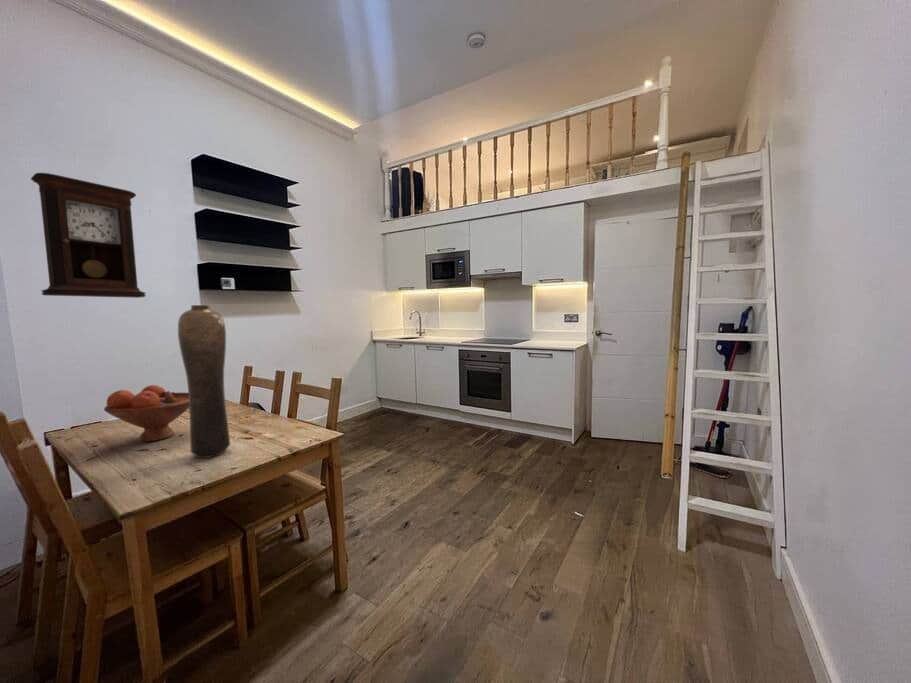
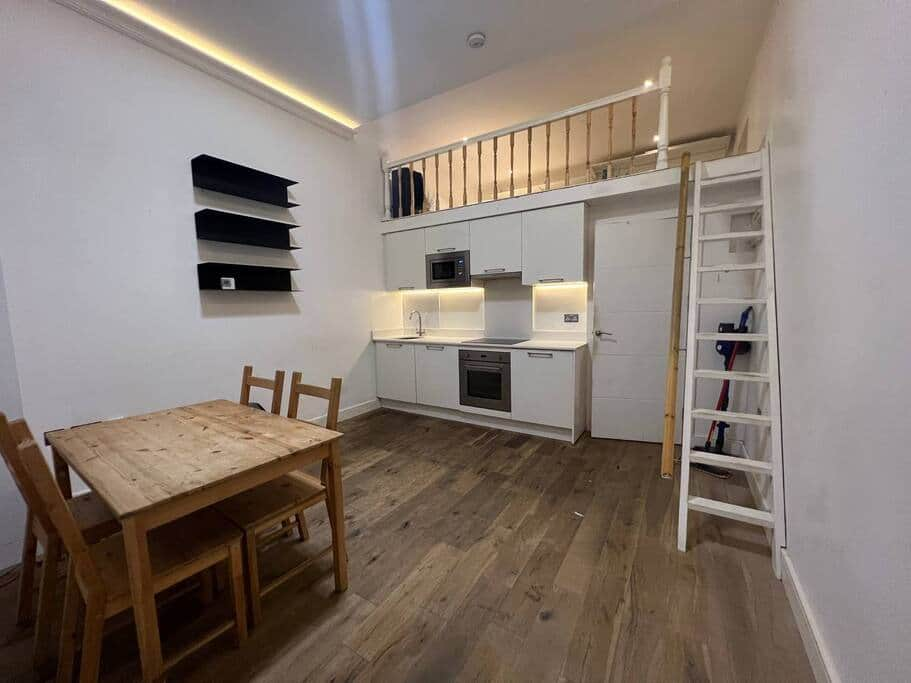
- fruit bowl [103,384,190,442]
- vase [177,304,231,459]
- pendulum clock [30,172,147,299]
